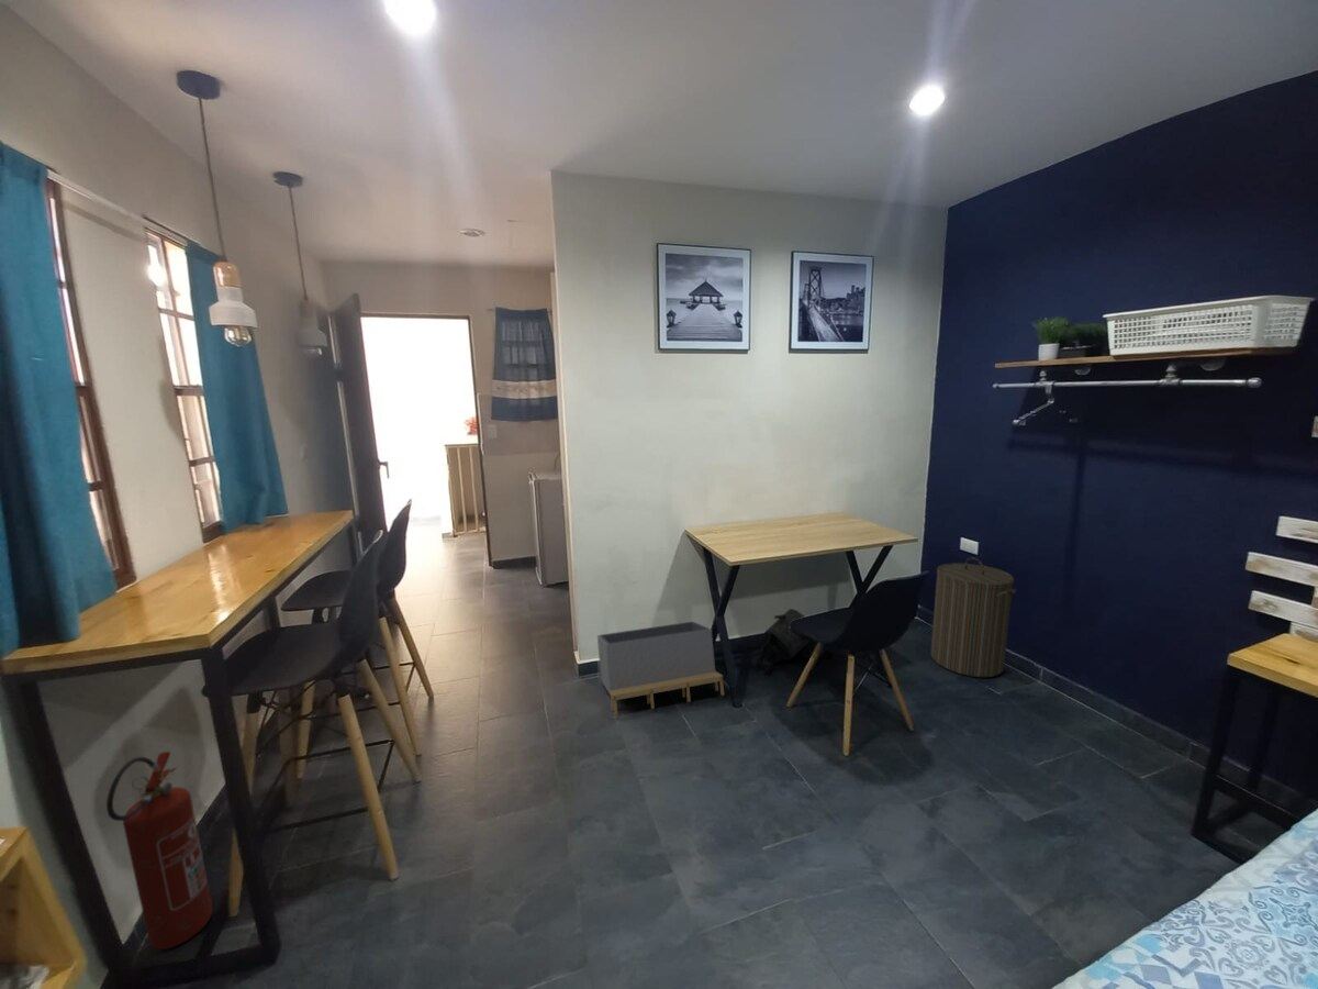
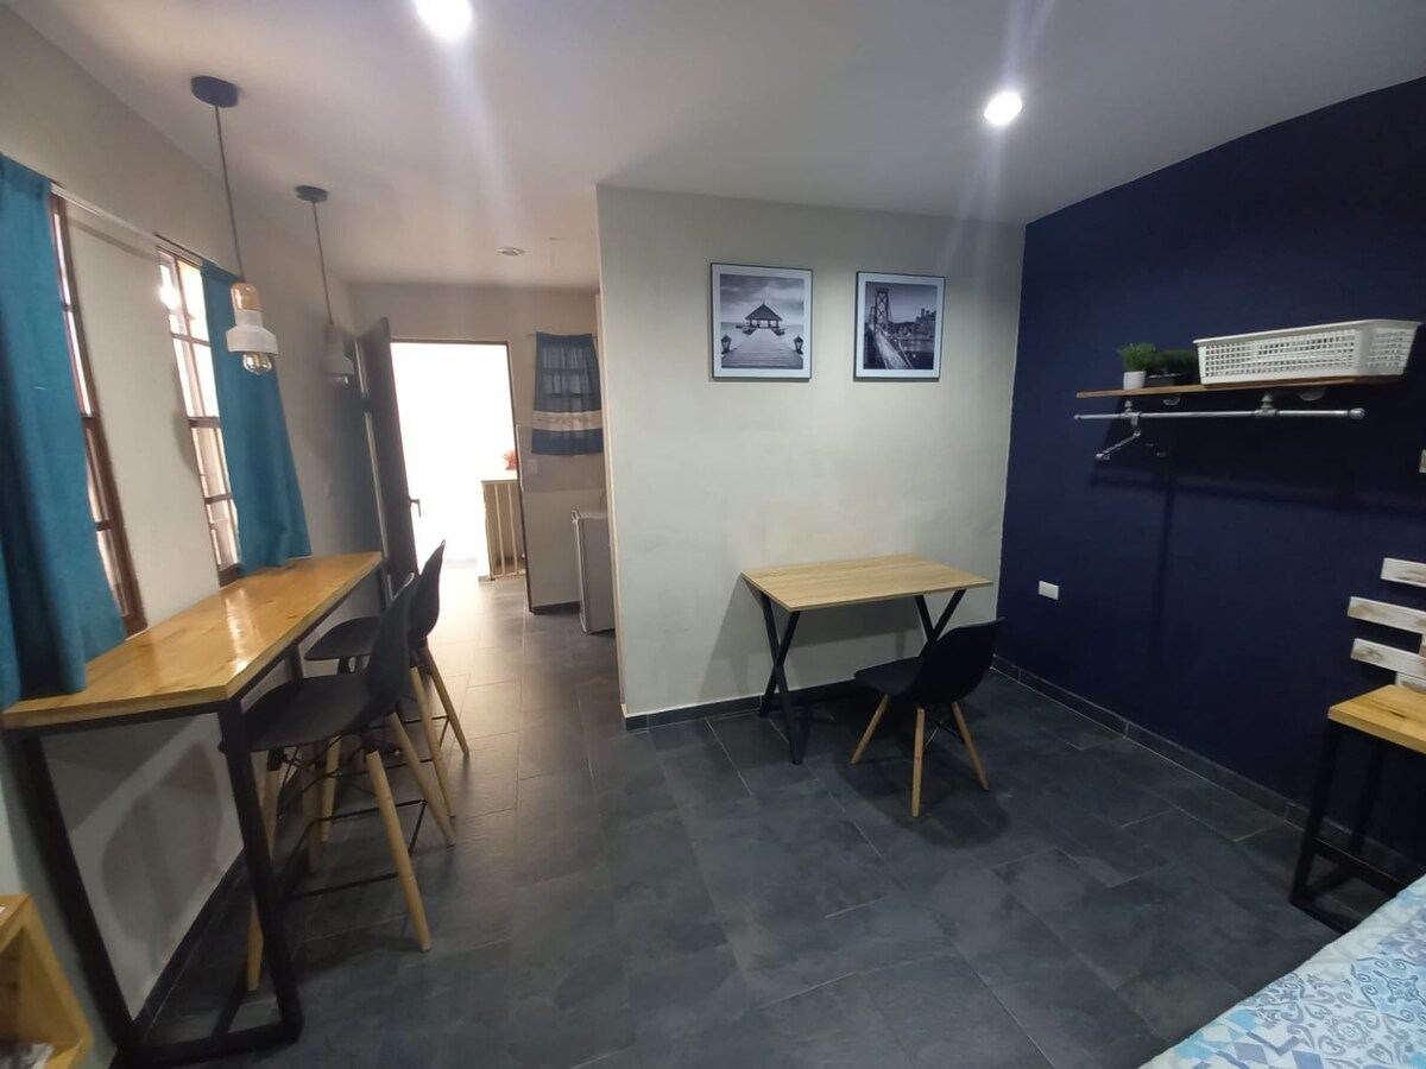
- fire extinguisher [105,751,213,951]
- laundry hamper [929,556,1018,678]
- storage bin [596,621,725,716]
- toy figure [756,608,816,675]
